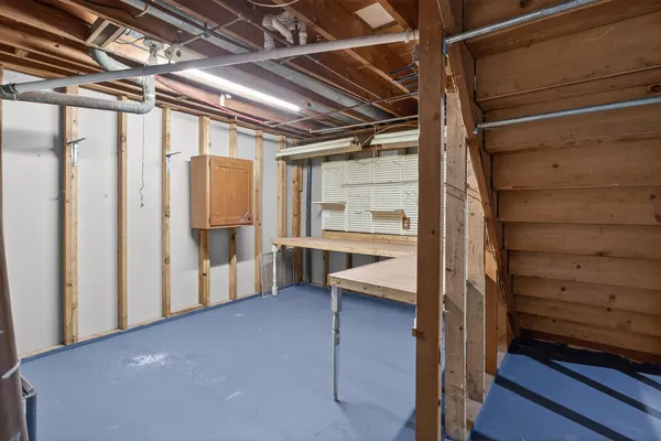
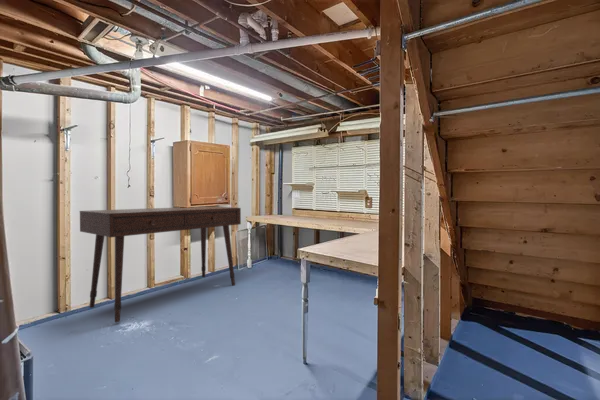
+ desk [79,206,242,323]
